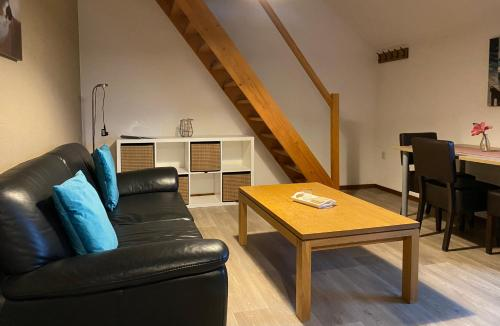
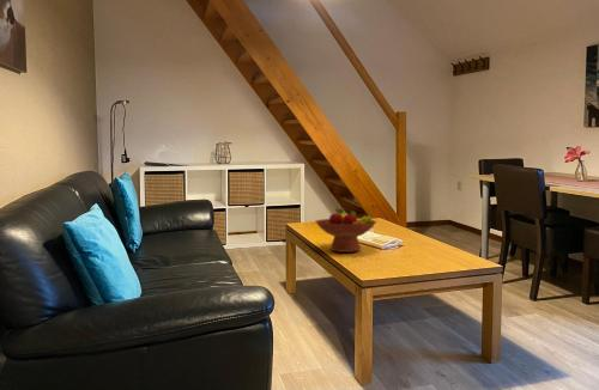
+ fruit bowl [314,207,377,254]
